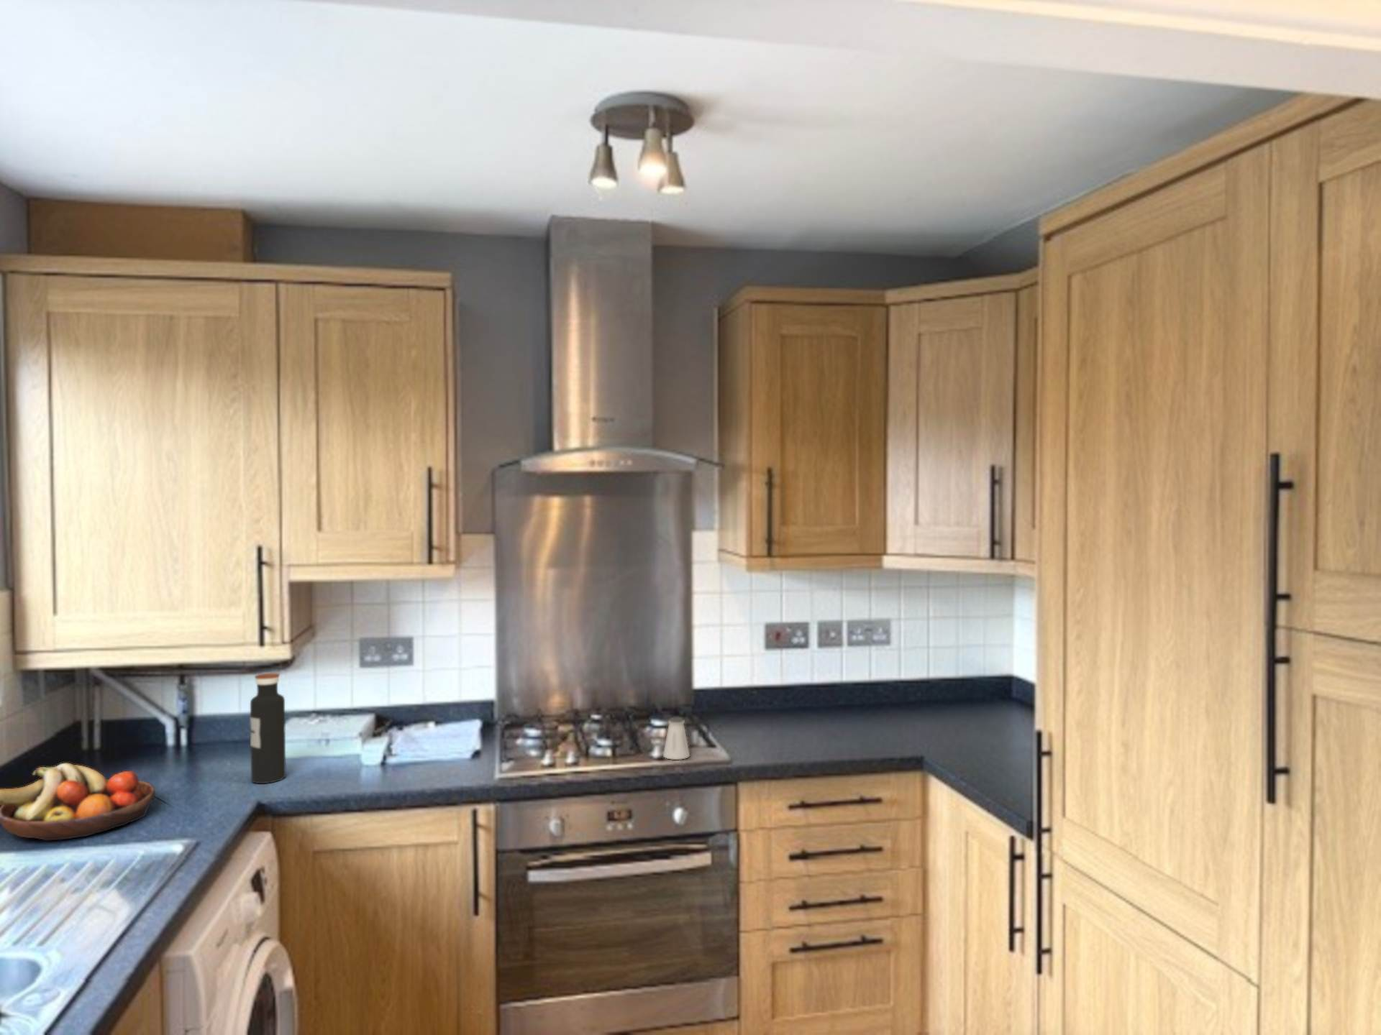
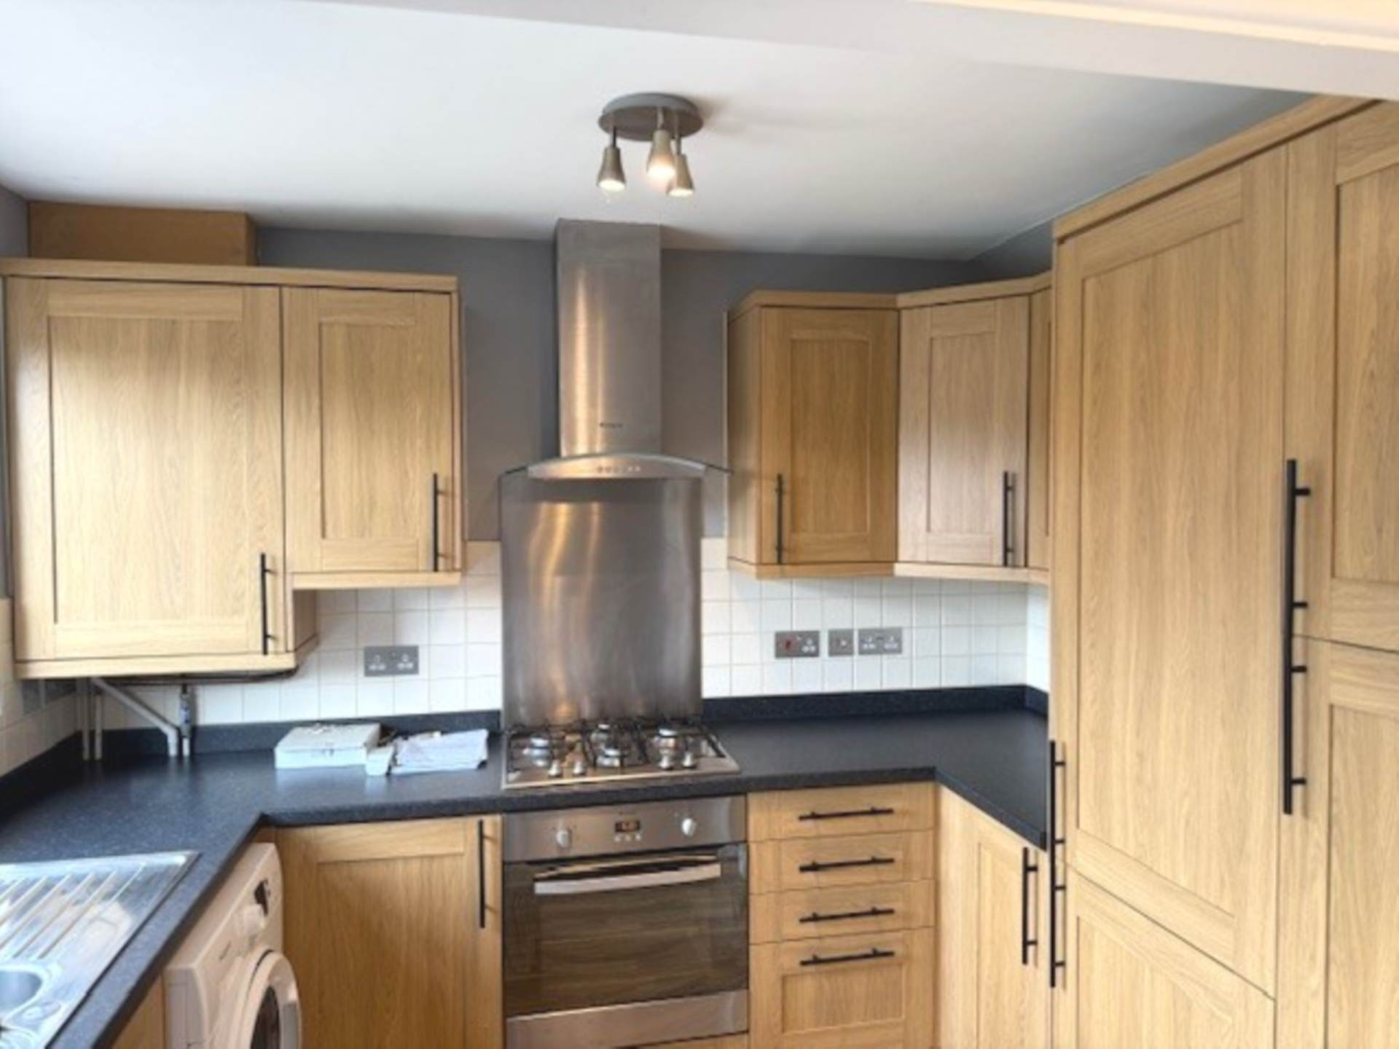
- fruit bowl [0,762,157,841]
- saltshaker [662,715,690,760]
- water bottle [250,673,286,784]
